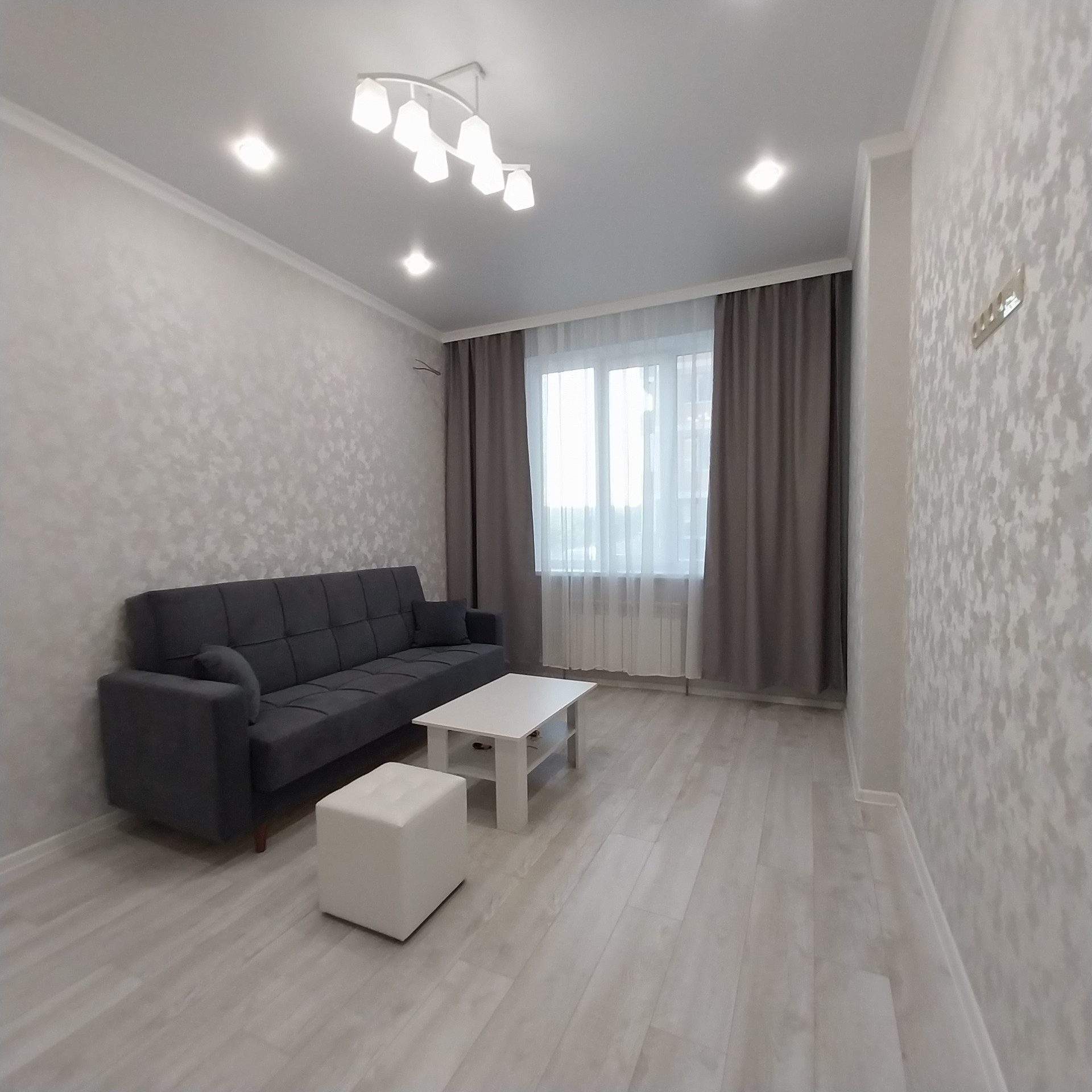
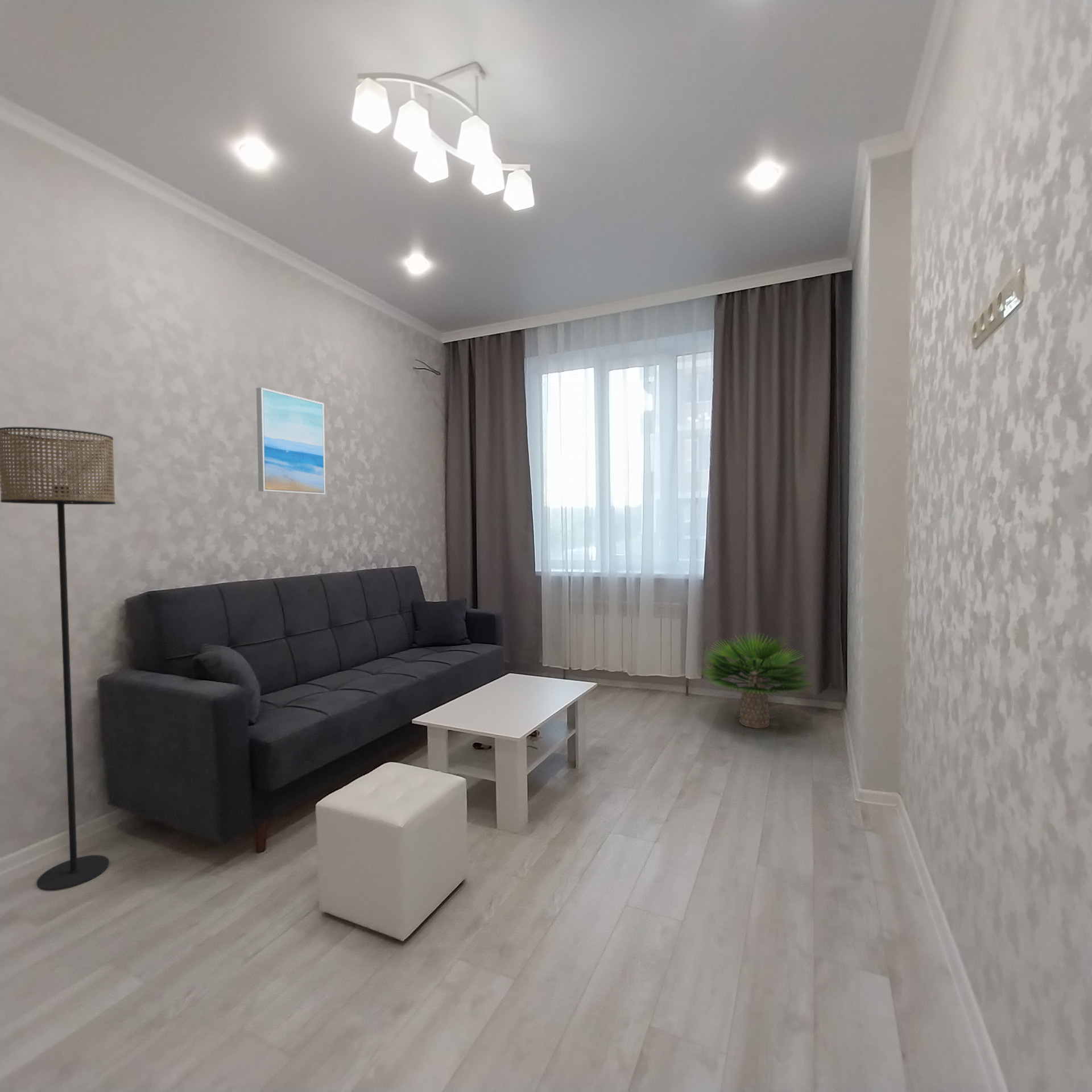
+ wall art [256,387,326,495]
+ potted plant [698,630,813,729]
+ floor lamp [0,427,116,891]
